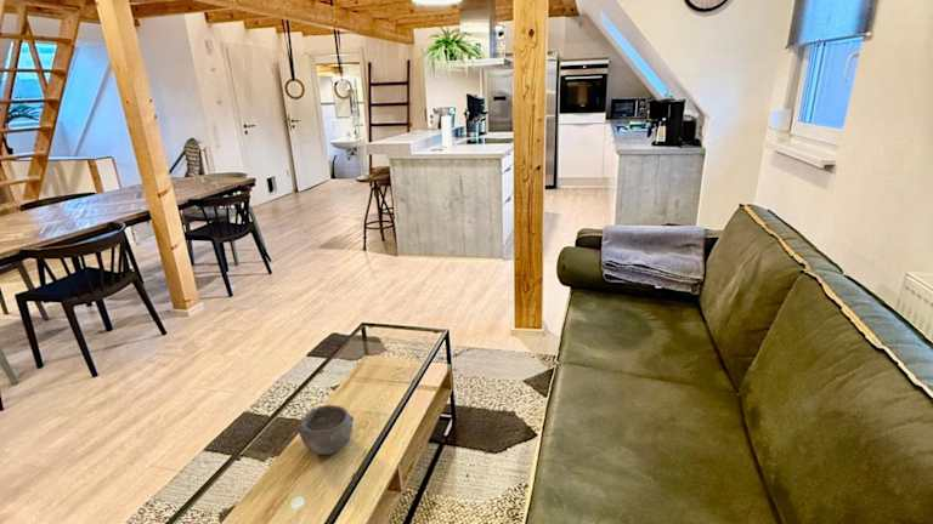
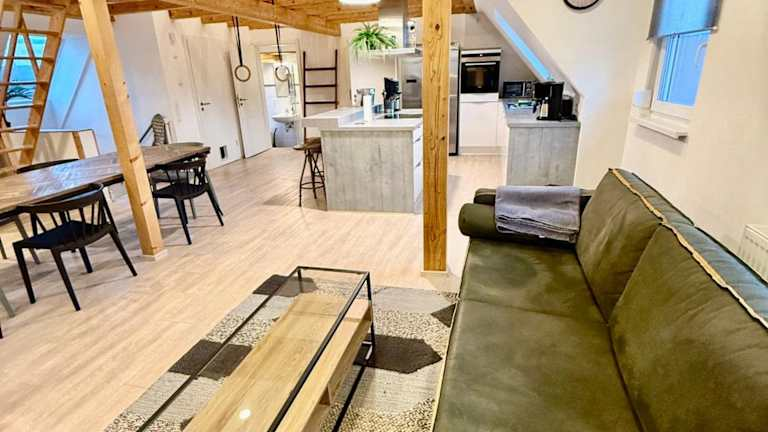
- bowl [296,404,355,456]
